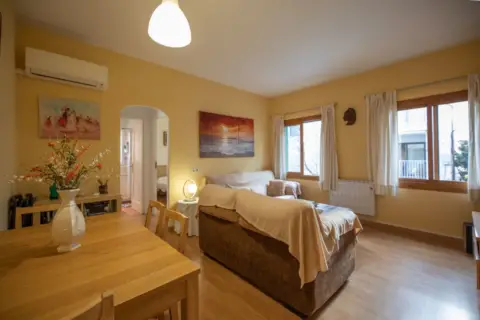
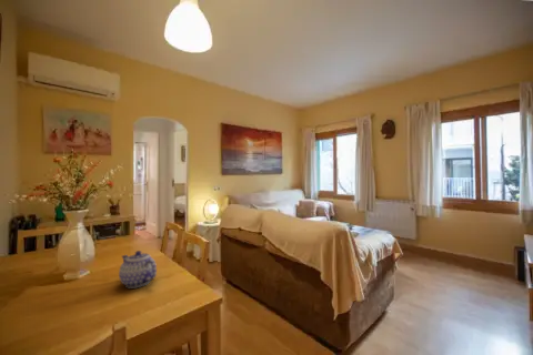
+ teapot [118,250,158,290]
